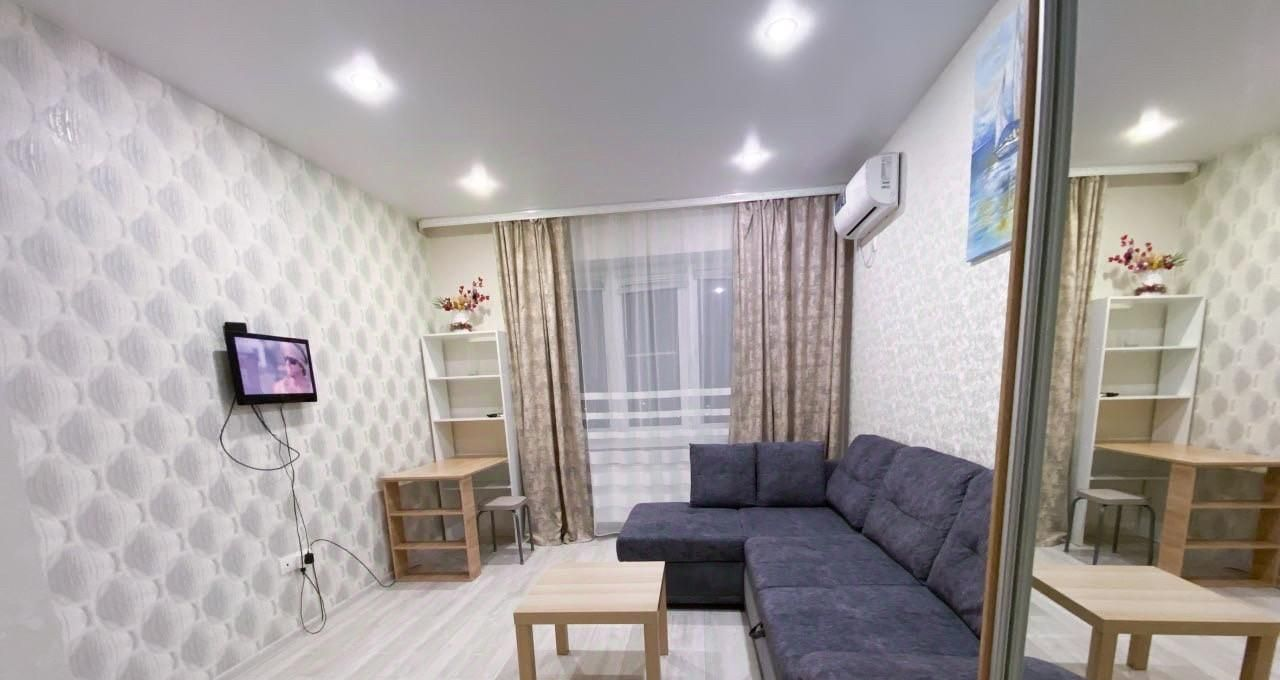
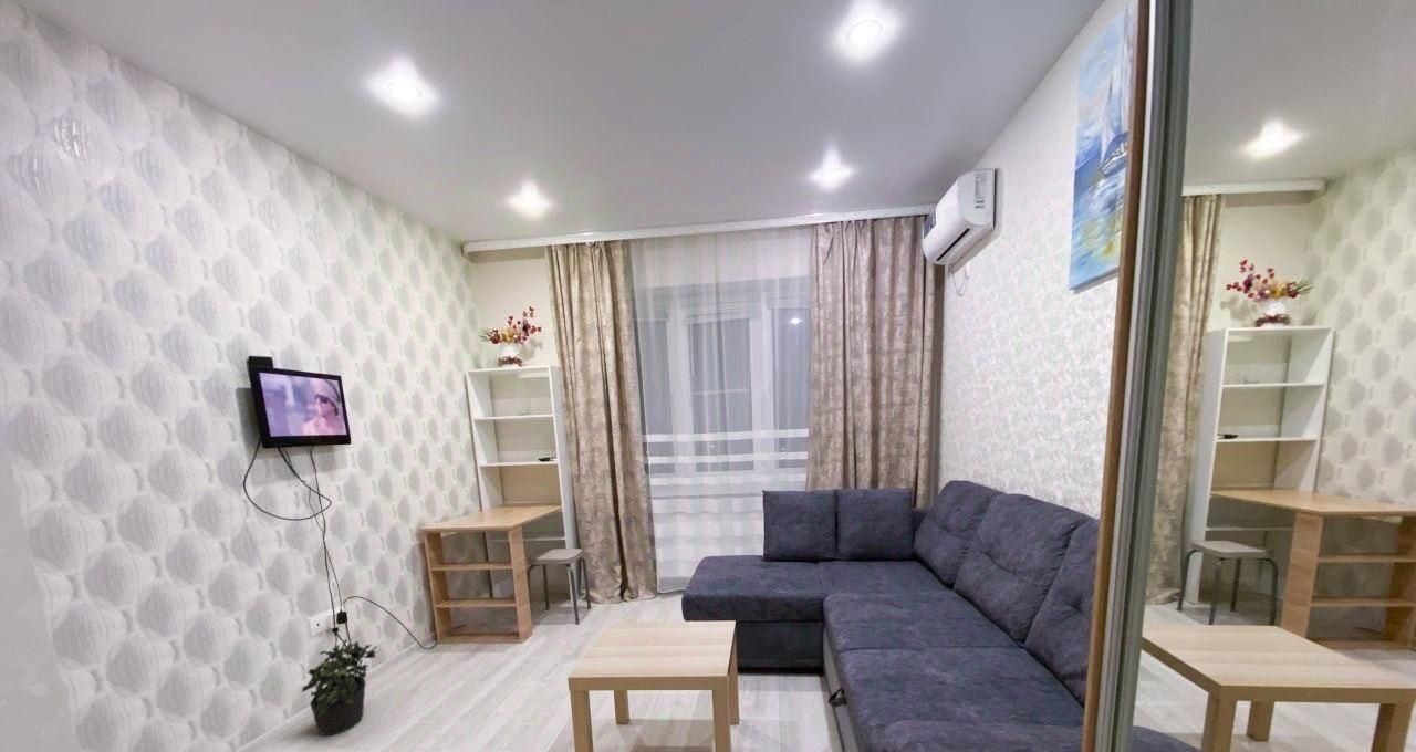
+ potted plant [301,638,377,737]
